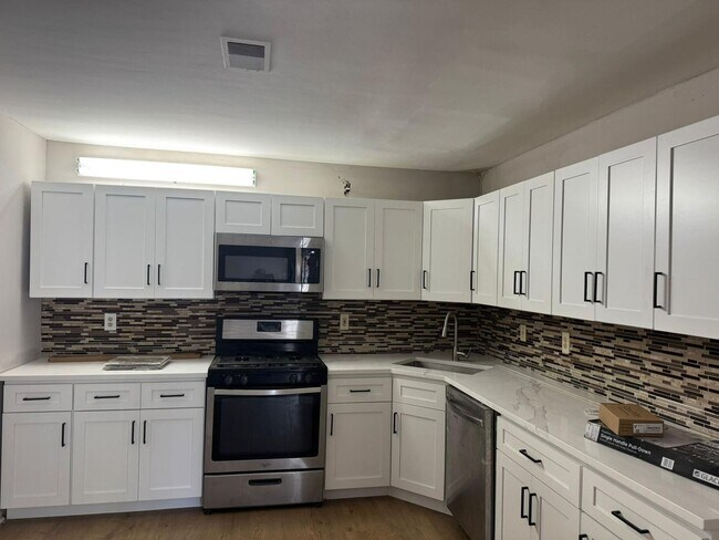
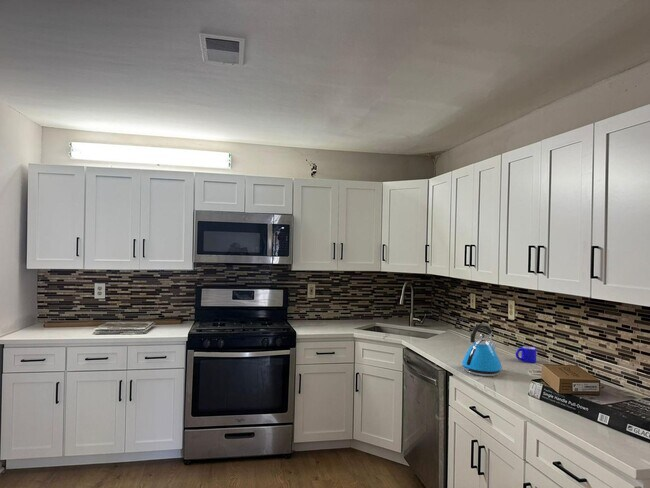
+ mug [515,345,538,364]
+ kettle [461,323,503,377]
